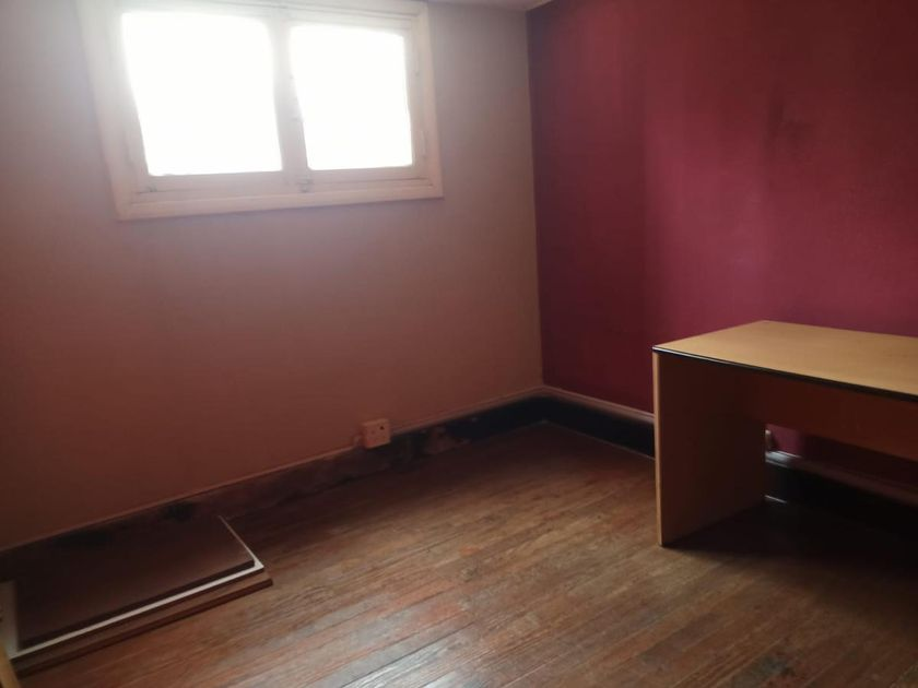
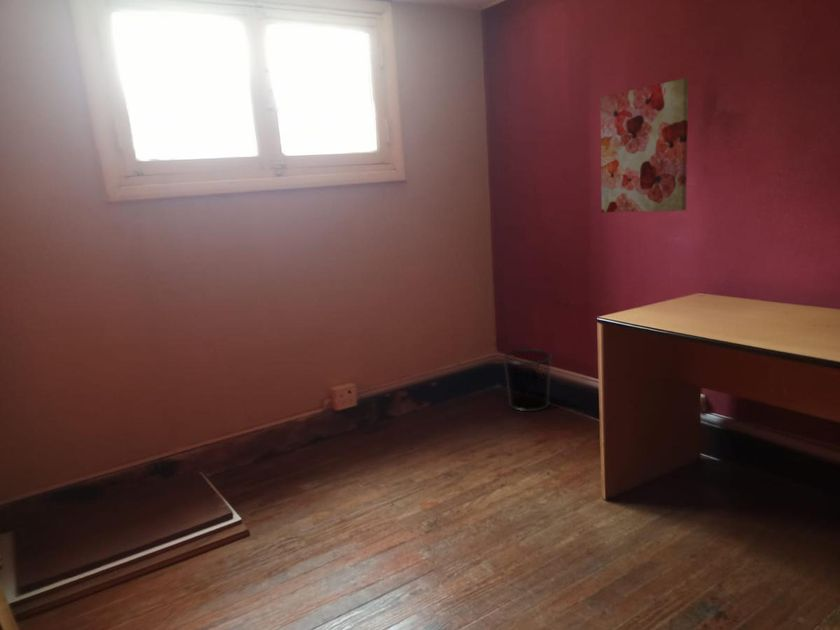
+ waste bin [502,348,553,412]
+ wall art [599,77,689,213]
